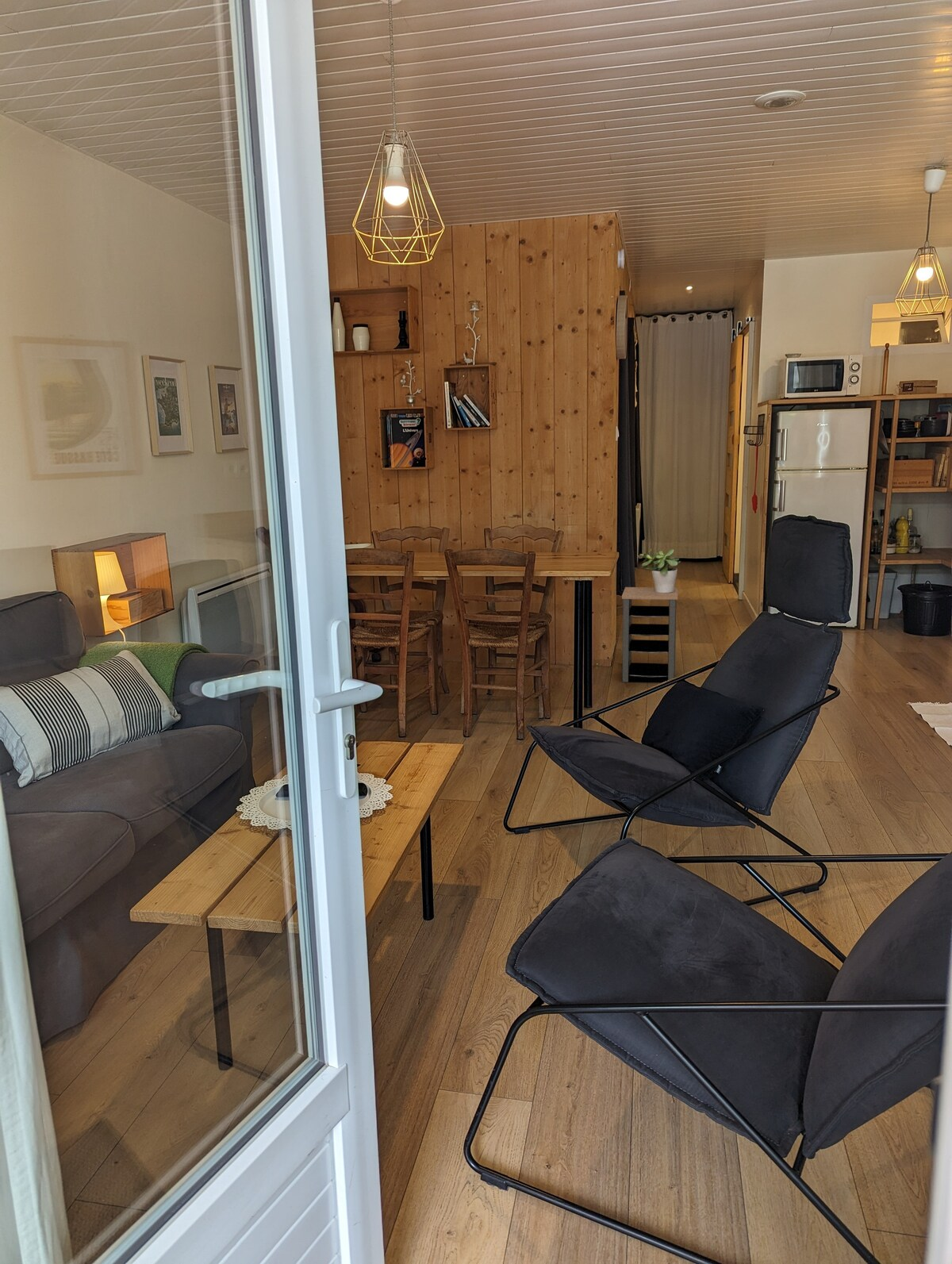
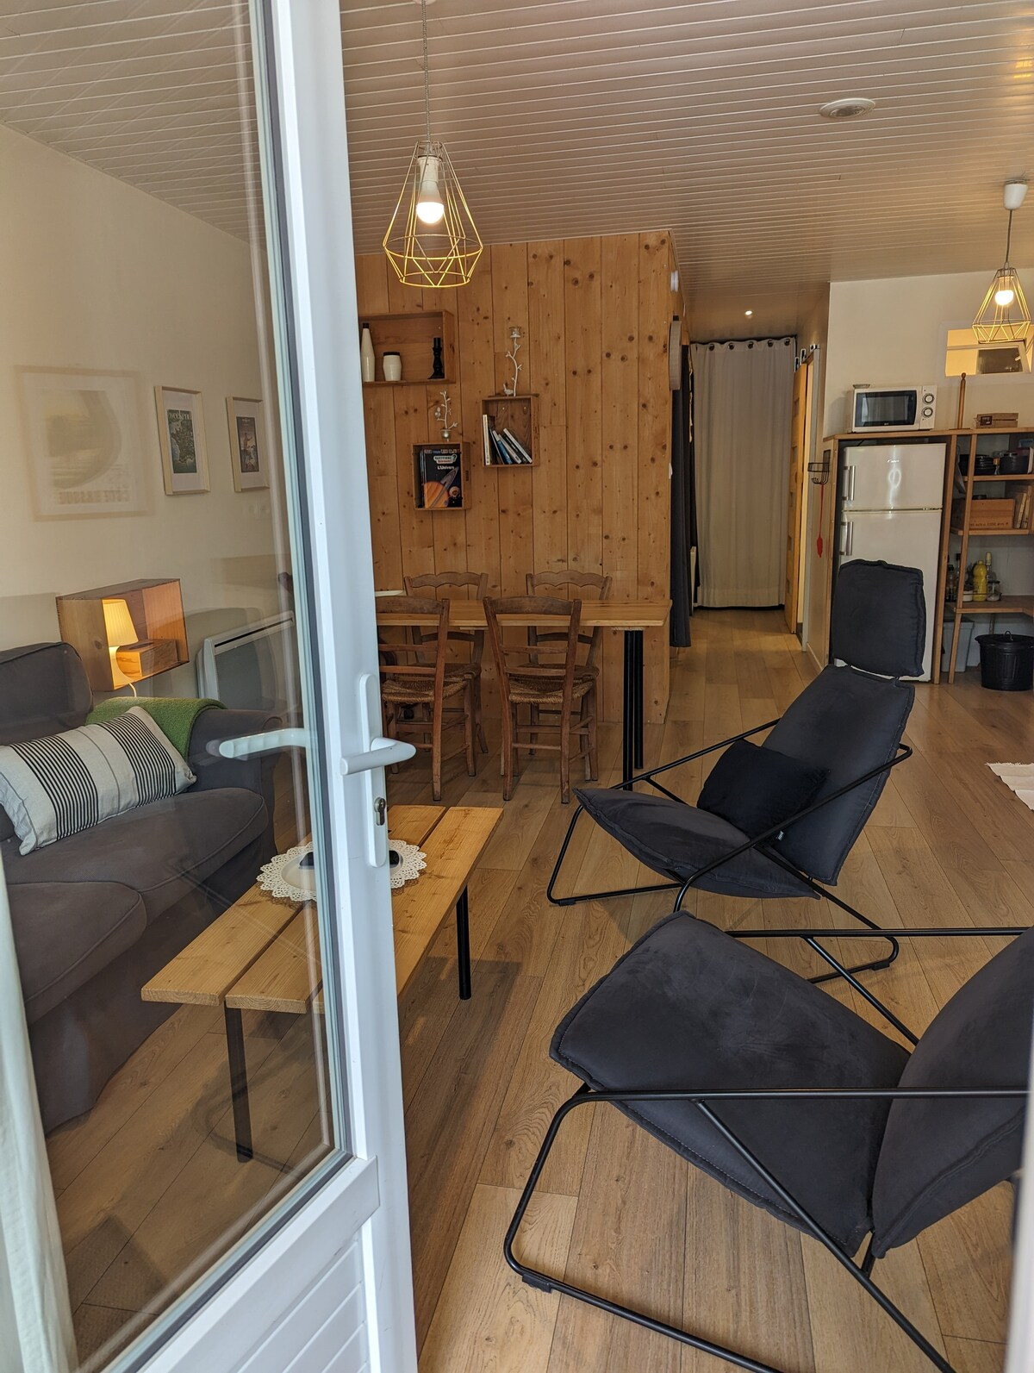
- side table [621,586,679,683]
- potted plant [639,548,681,593]
